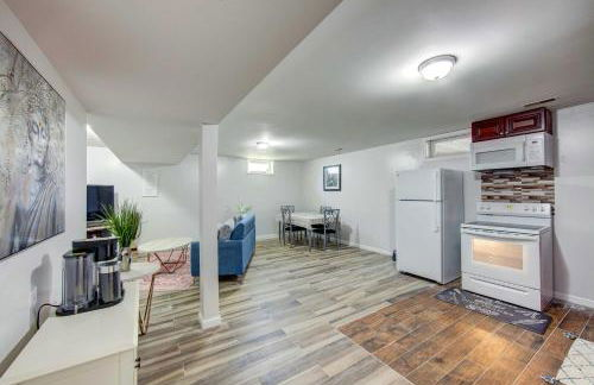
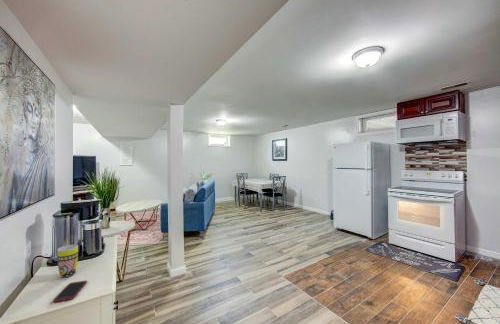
+ cell phone [52,280,88,303]
+ mug [56,244,79,279]
